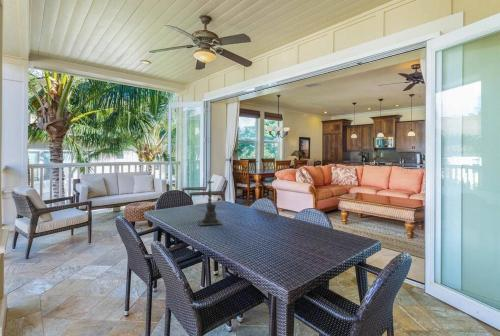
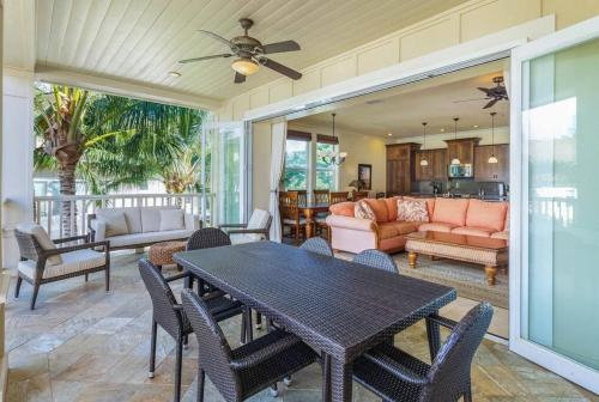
- candle holder [197,180,223,226]
